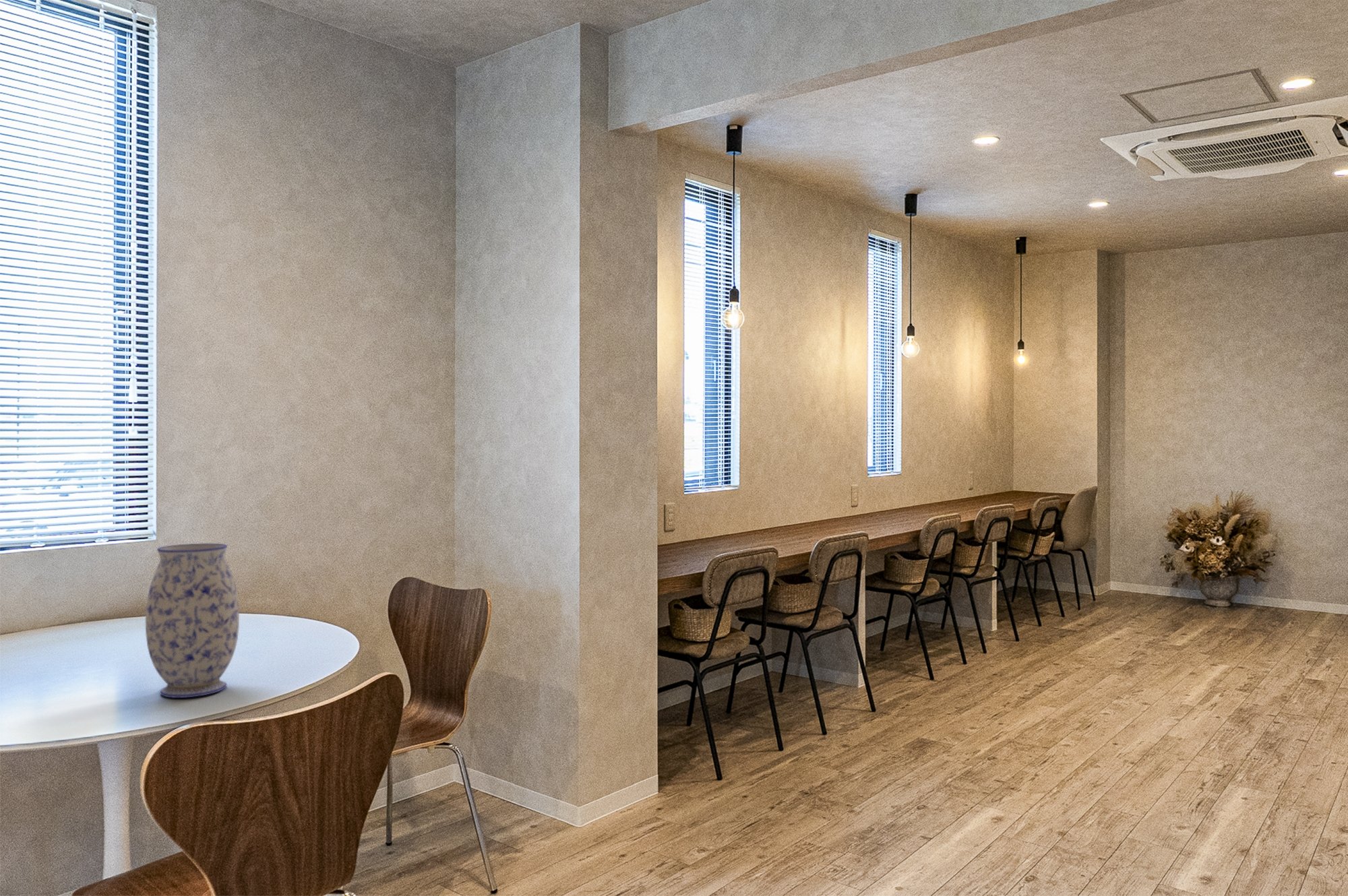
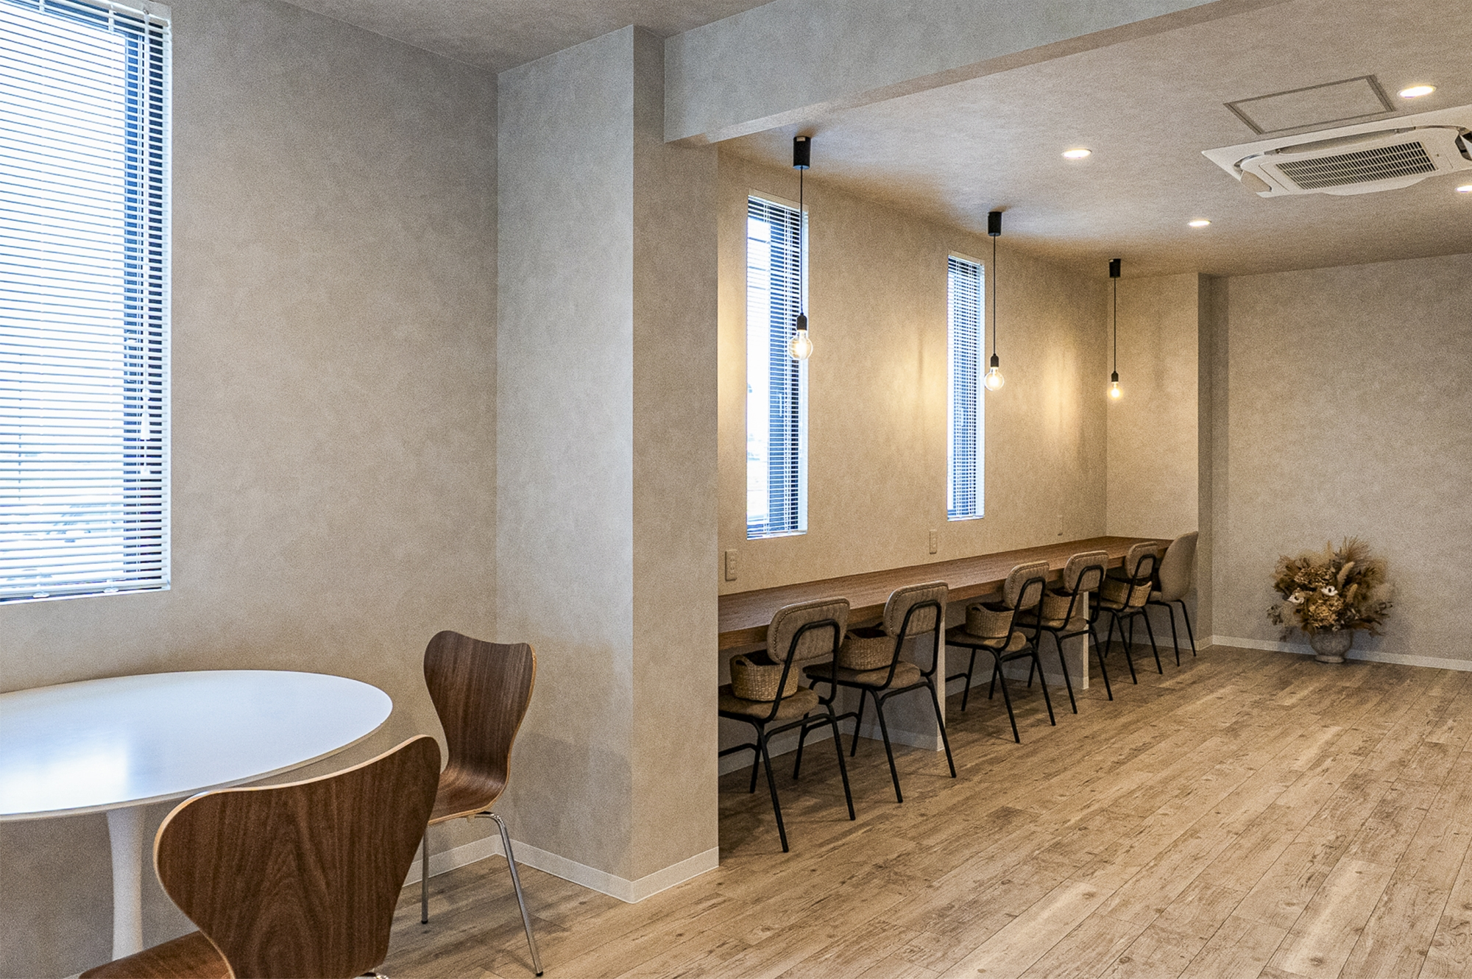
- vase [145,543,240,699]
